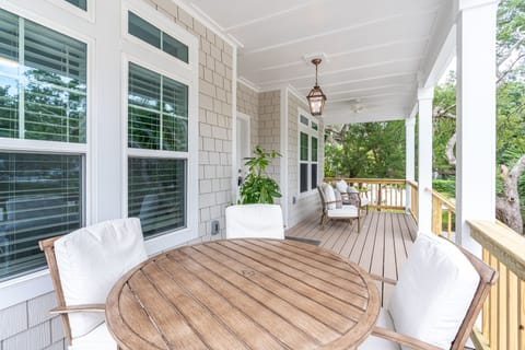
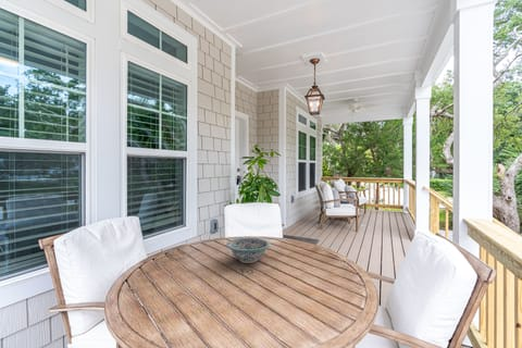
+ decorative bowl [226,237,271,264]
